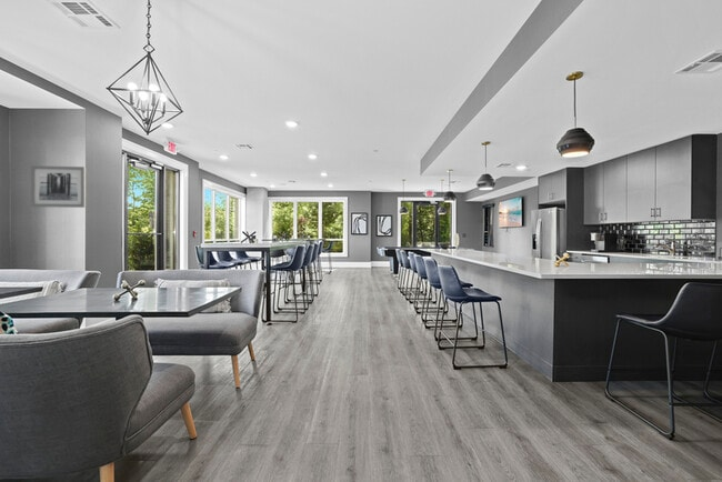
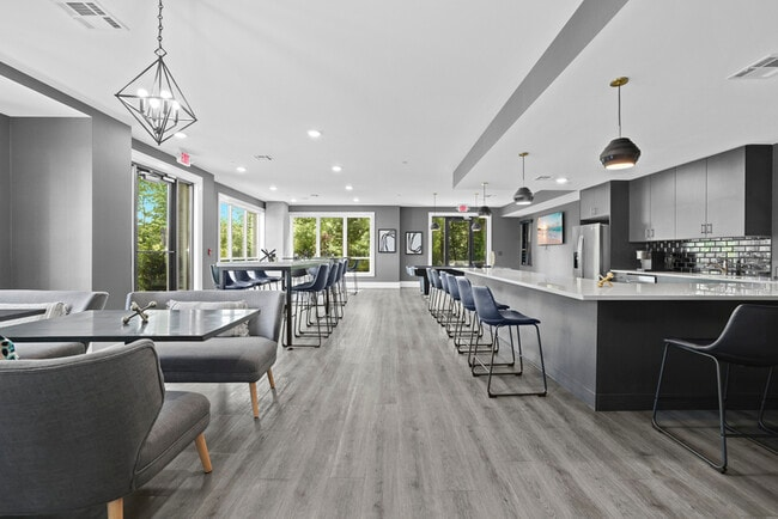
- wall art [30,164,87,209]
